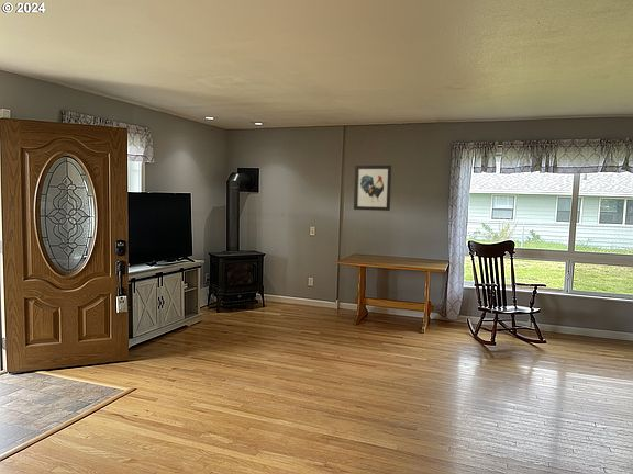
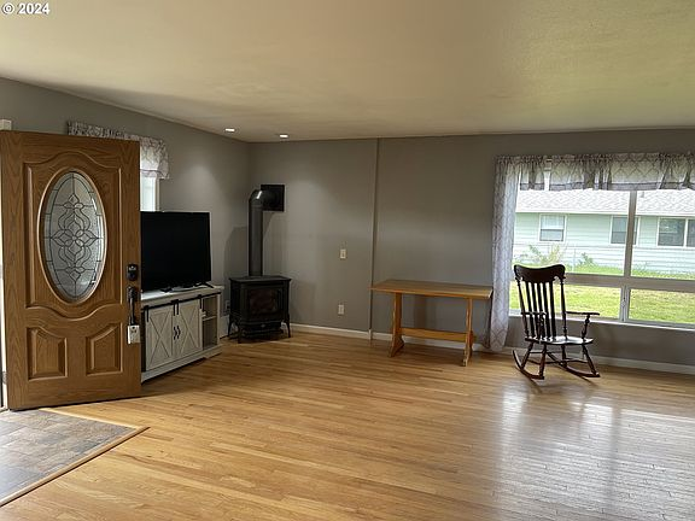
- wall art [353,165,392,212]
